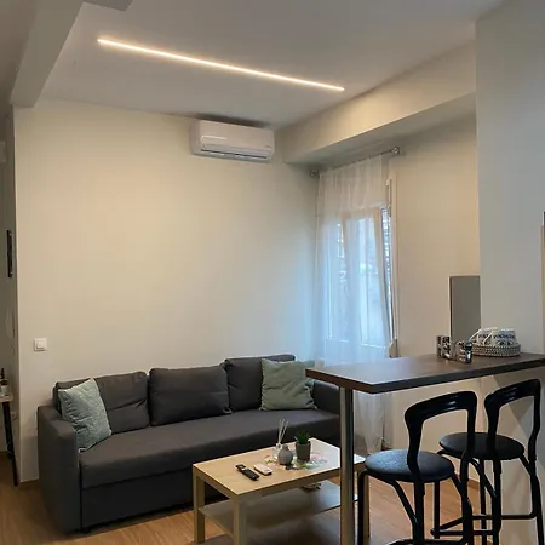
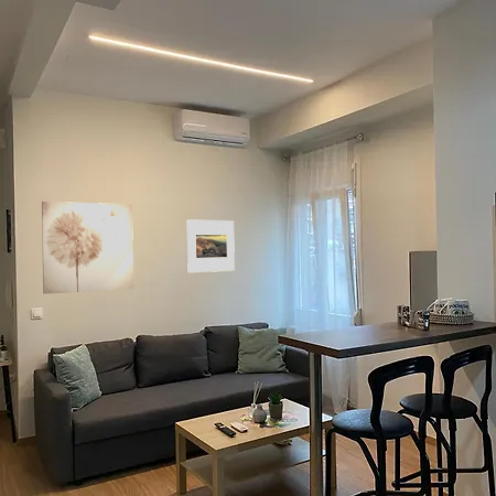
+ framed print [186,219,236,273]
+ wall art [41,201,134,295]
